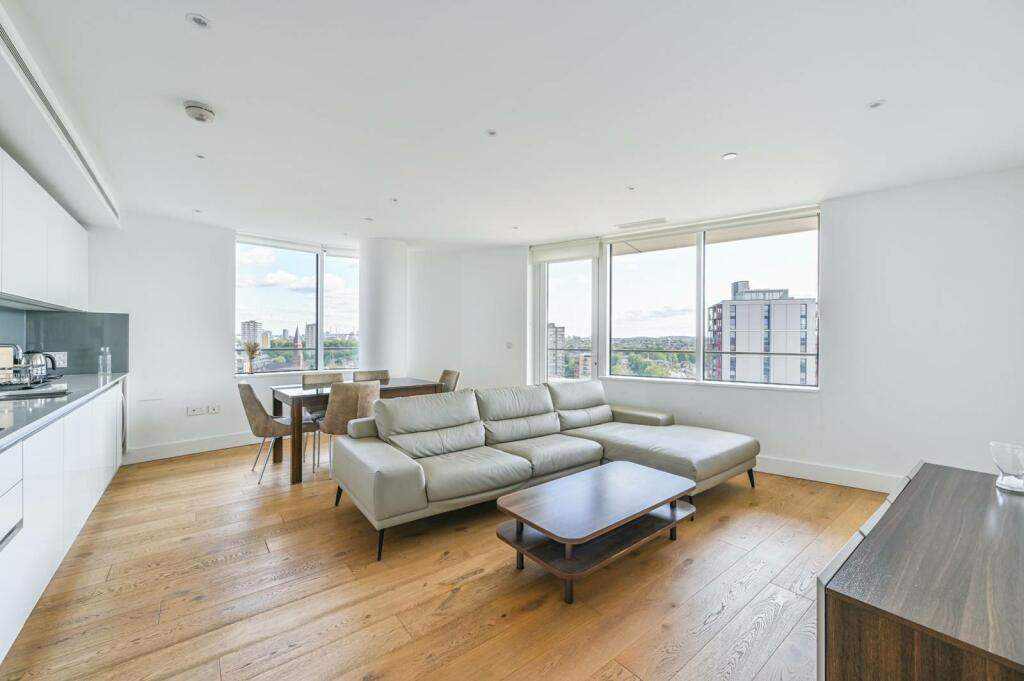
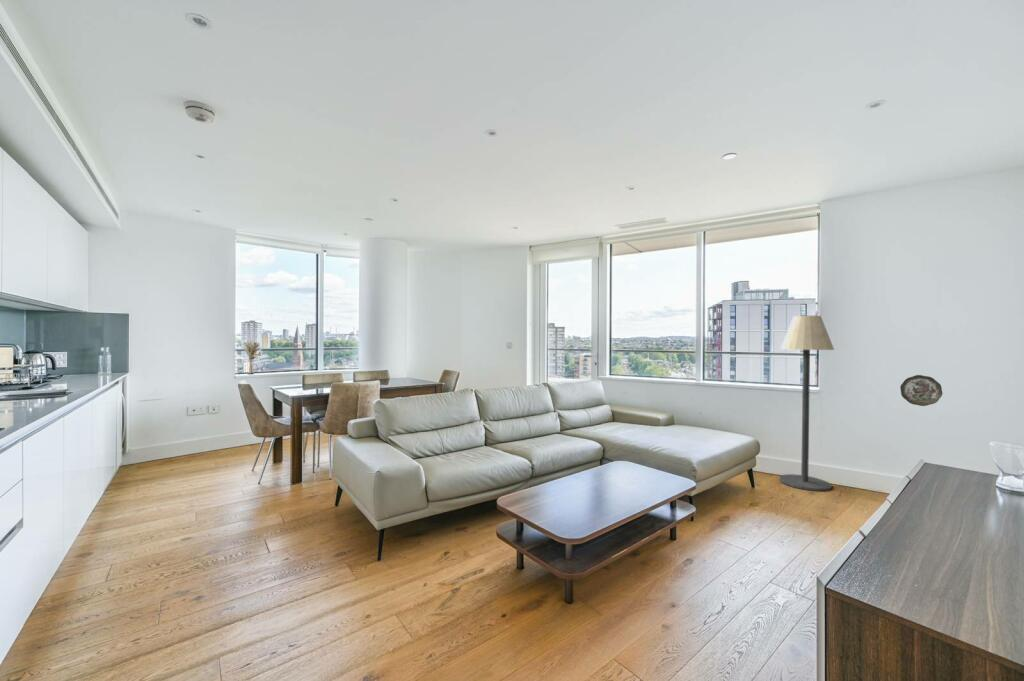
+ floor lamp [779,315,835,492]
+ decorative plate [899,374,943,407]
